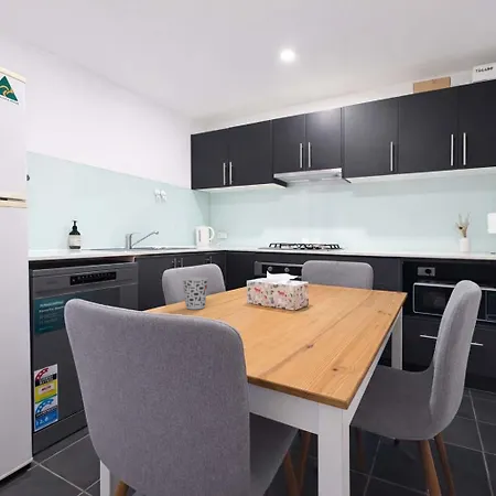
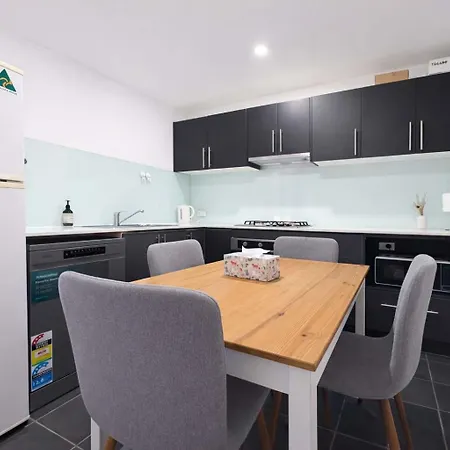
- cup [181,277,209,310]
